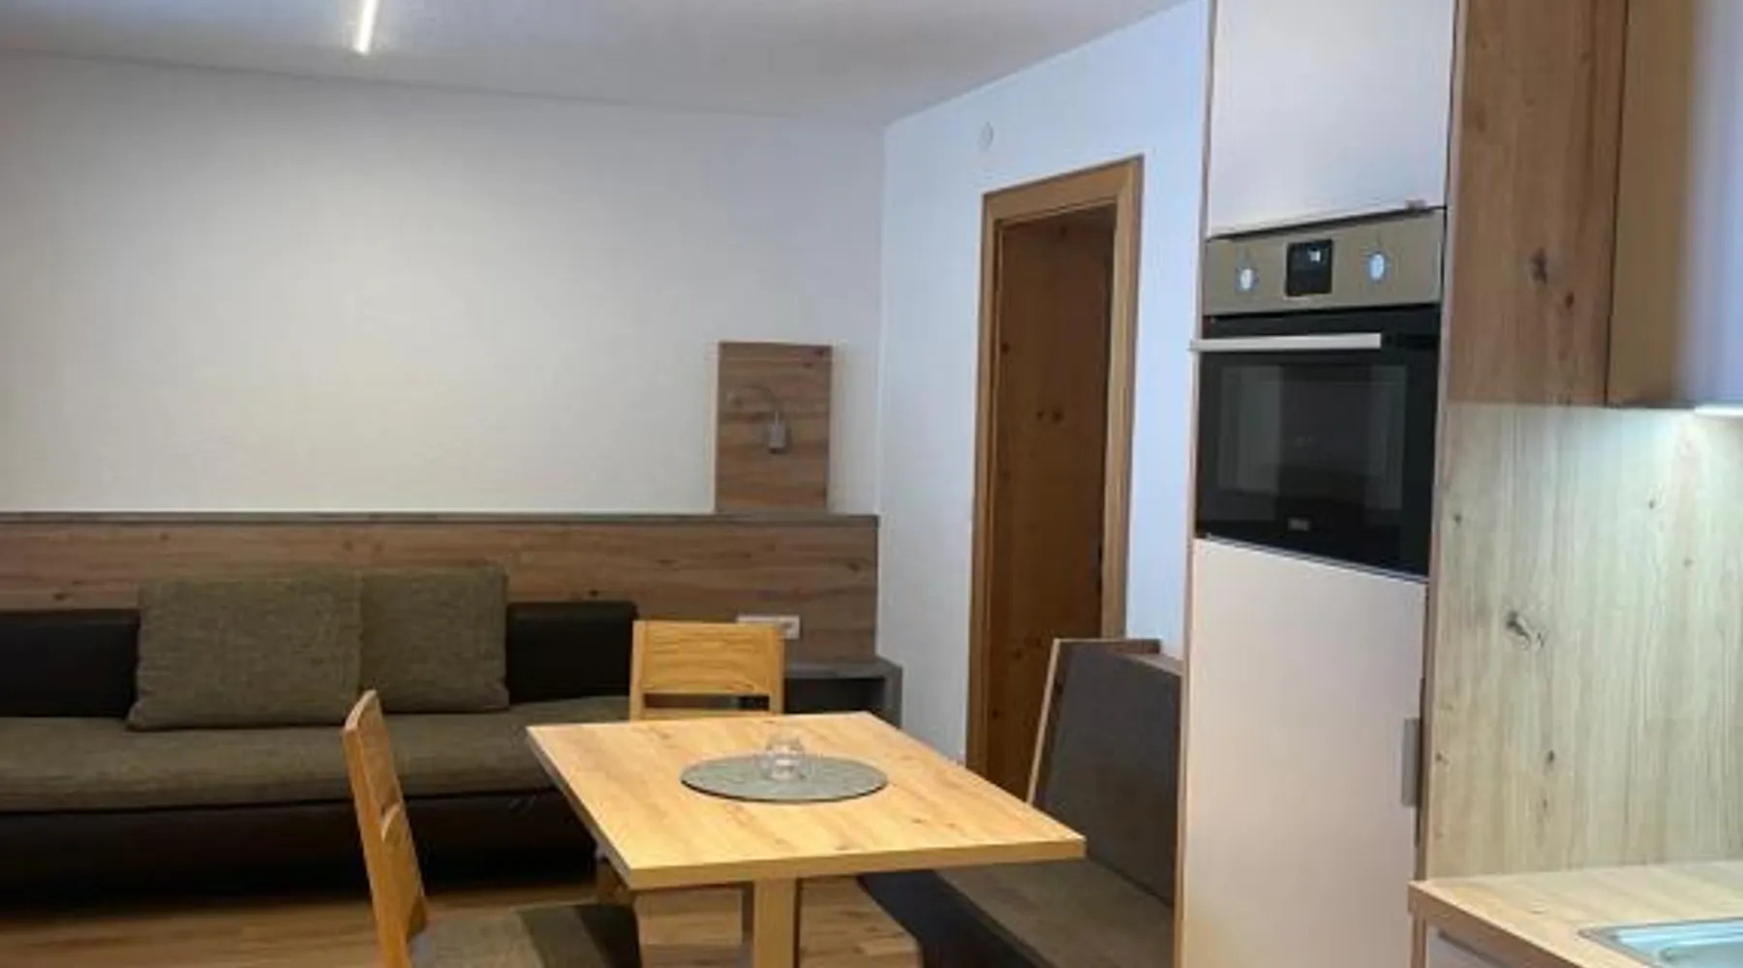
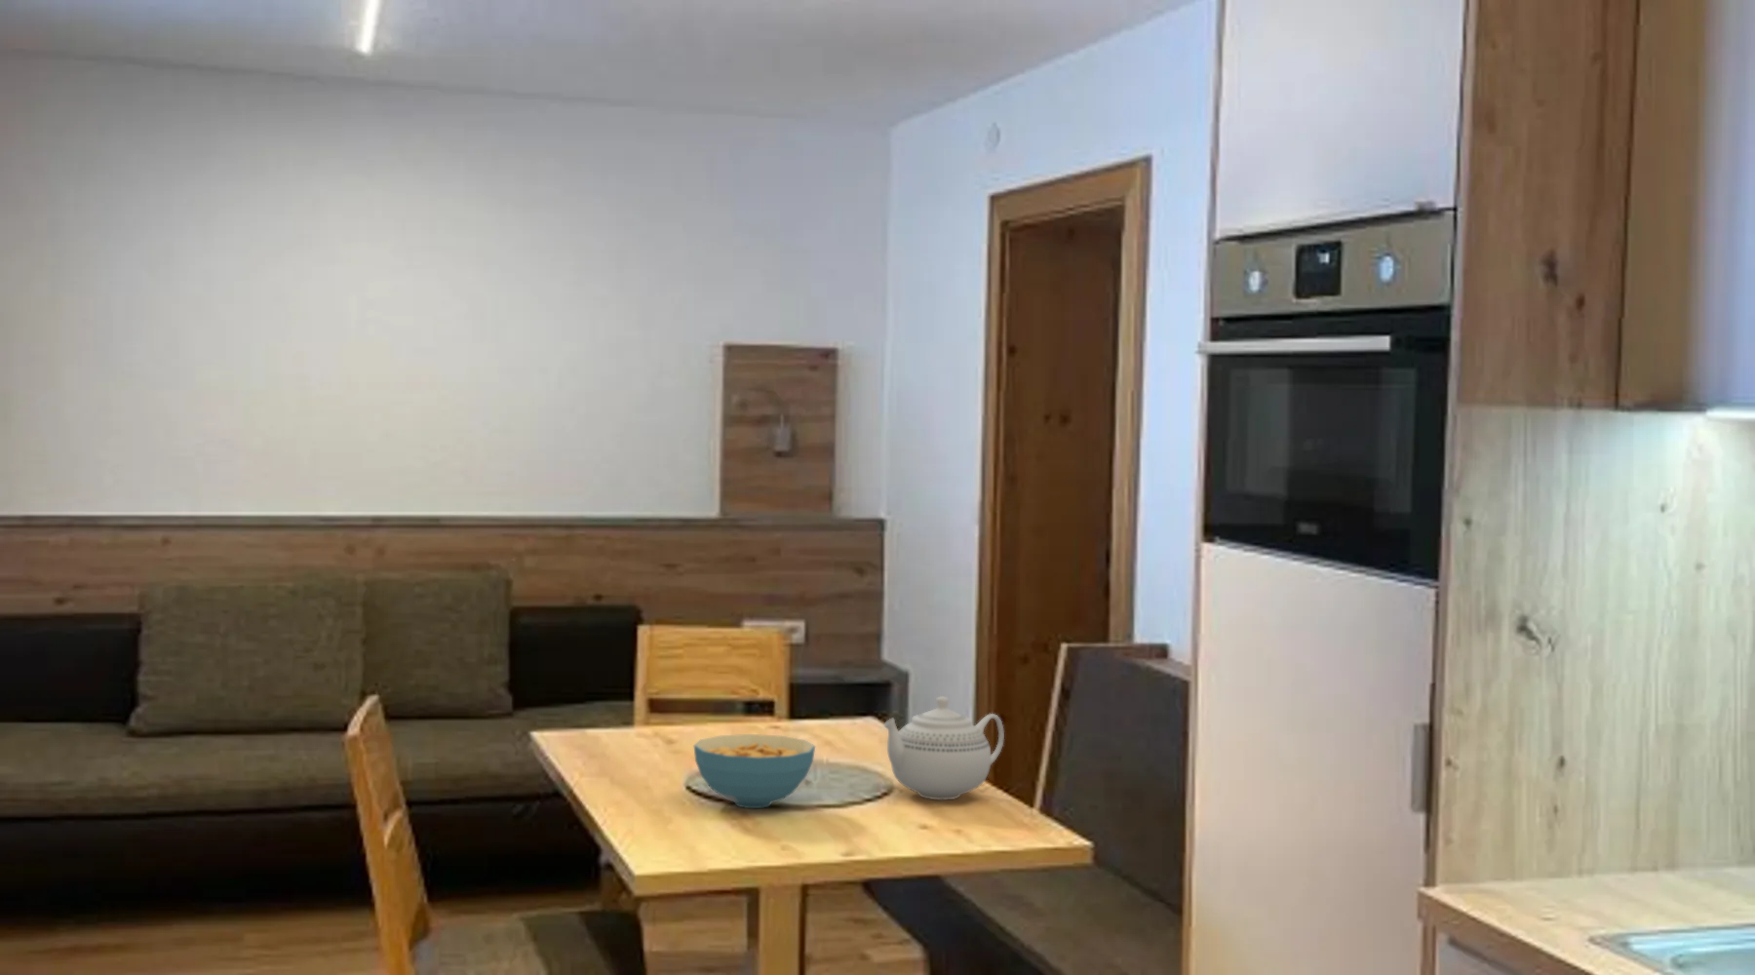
+ teapot [884,695,1005,801]
+ cereal bowl [693,734,816,809]
